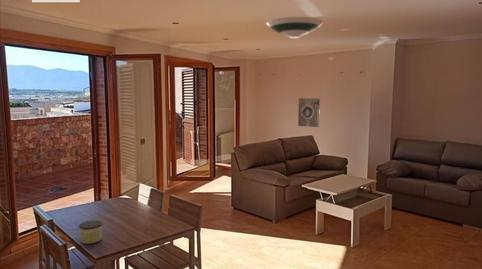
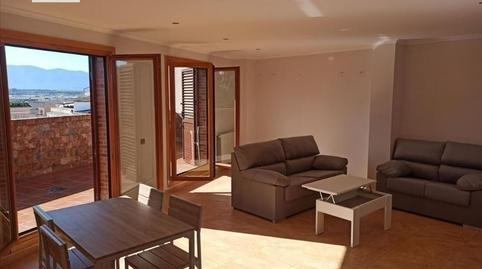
- candle [78,219,103,245]
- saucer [266,16,324,39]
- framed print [297,97,321,128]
